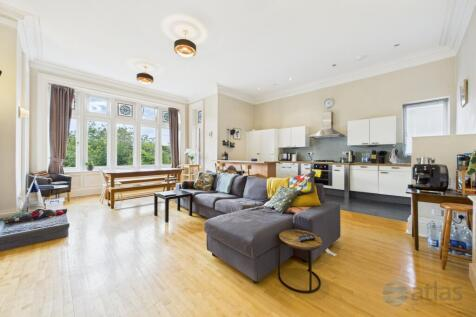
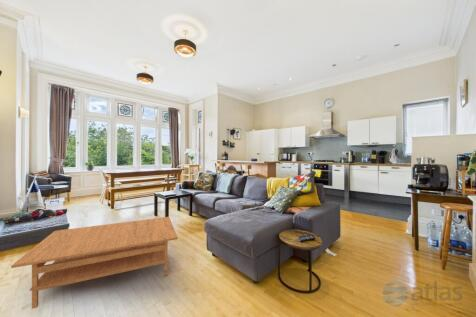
+ coffee table [10,216,179,310]
